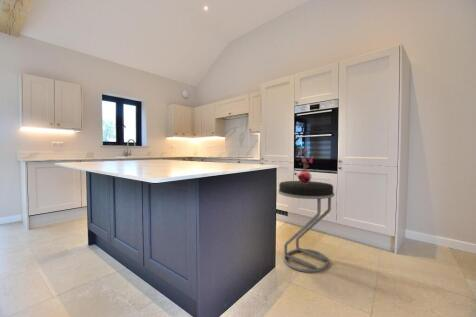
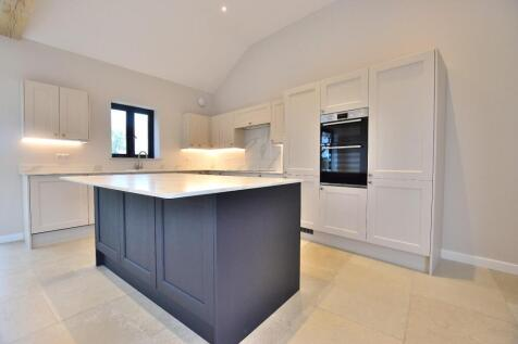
- stool [277,180,336,273]
- potted plant [296,148,314,184]
